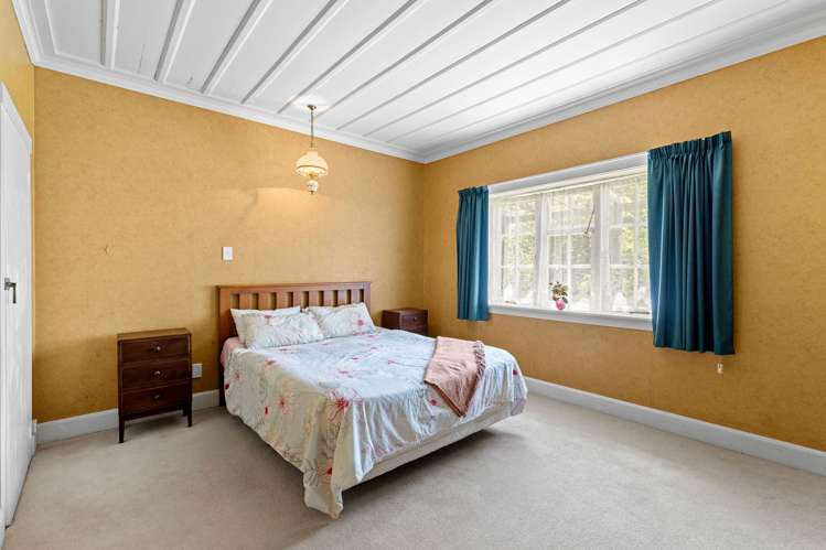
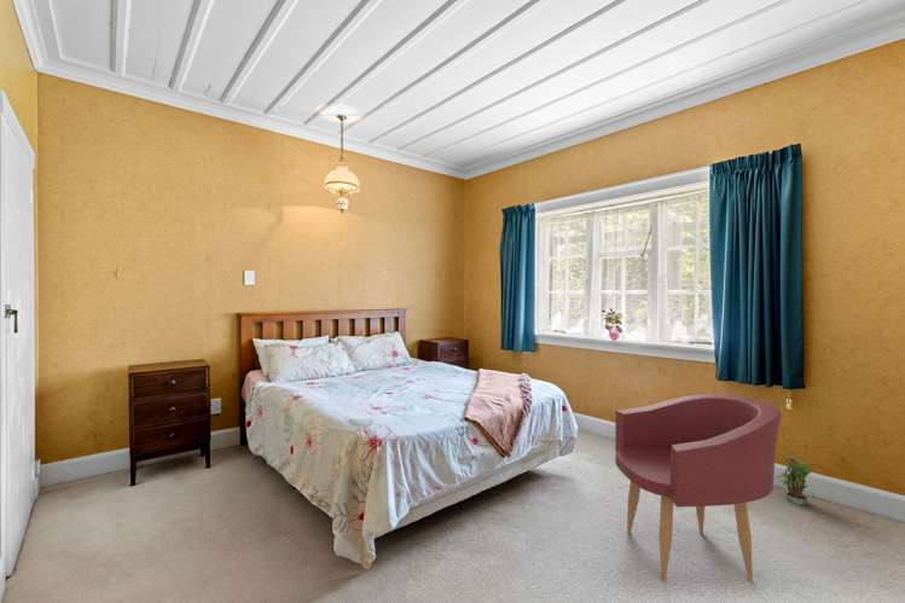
+ armchair [614,393,783,582]
+ potted plant [776,454,813,506]
